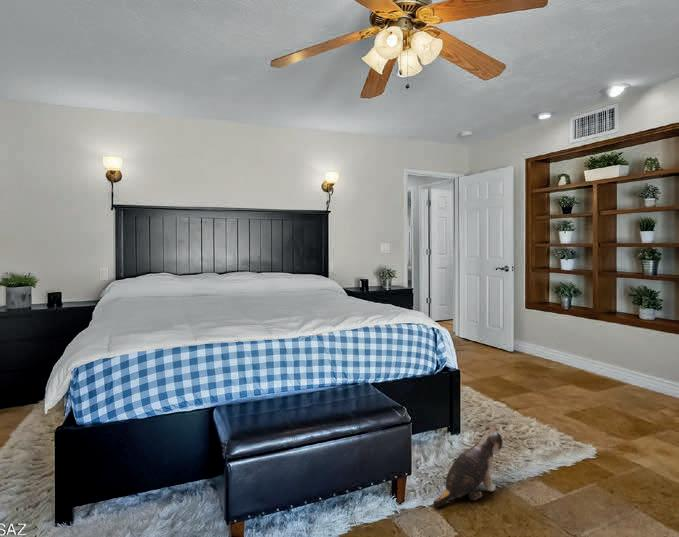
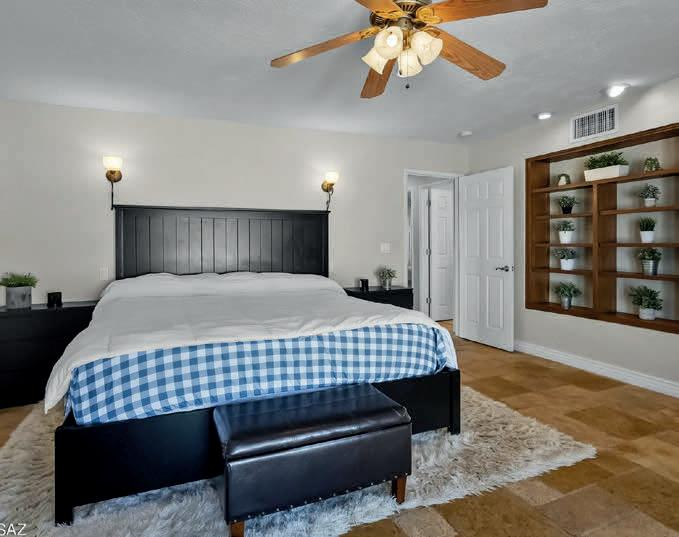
- plush toy [432,423,509,508]
